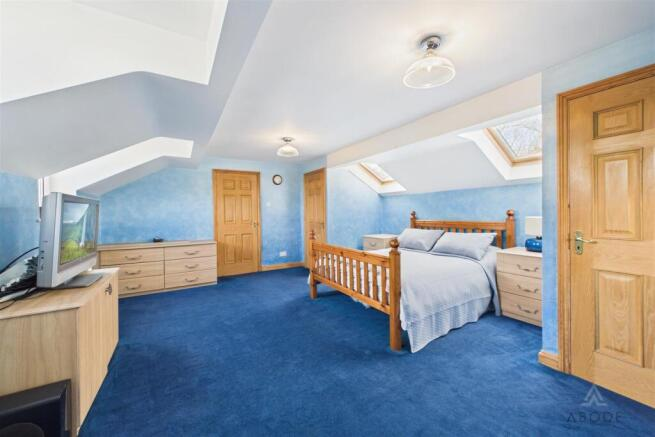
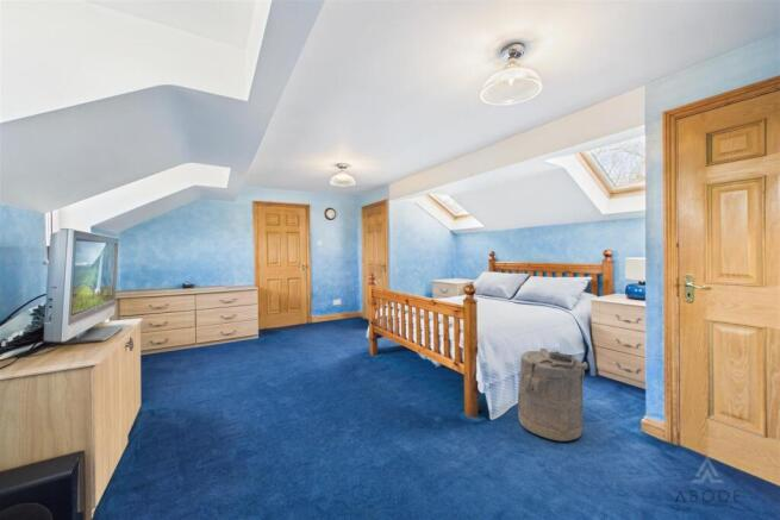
+ laundry hamper [517,347,588,441]
